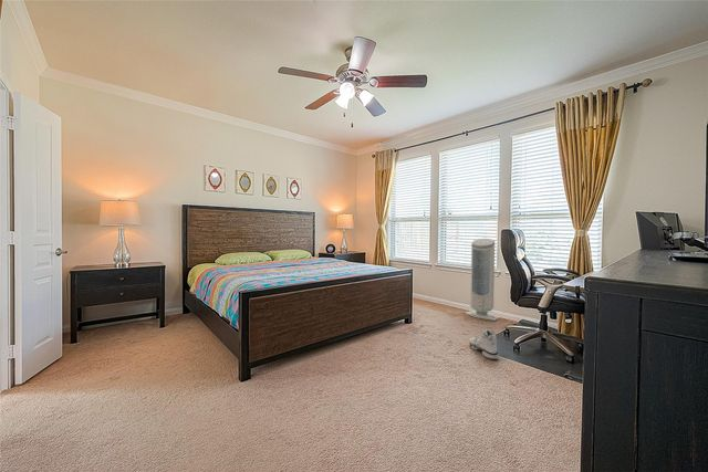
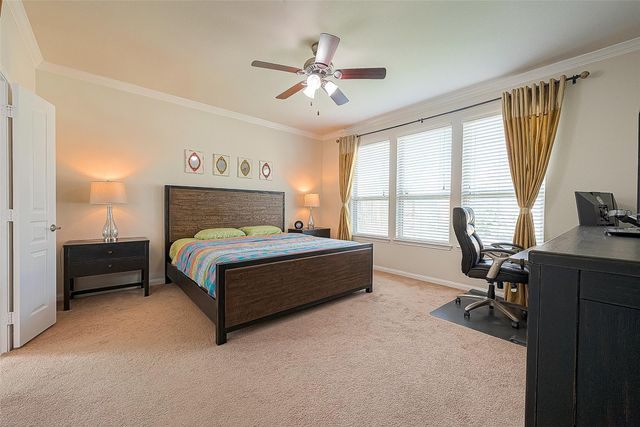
- air purifier [465,238,500,322]
- sneaker [468,328,500,360]
